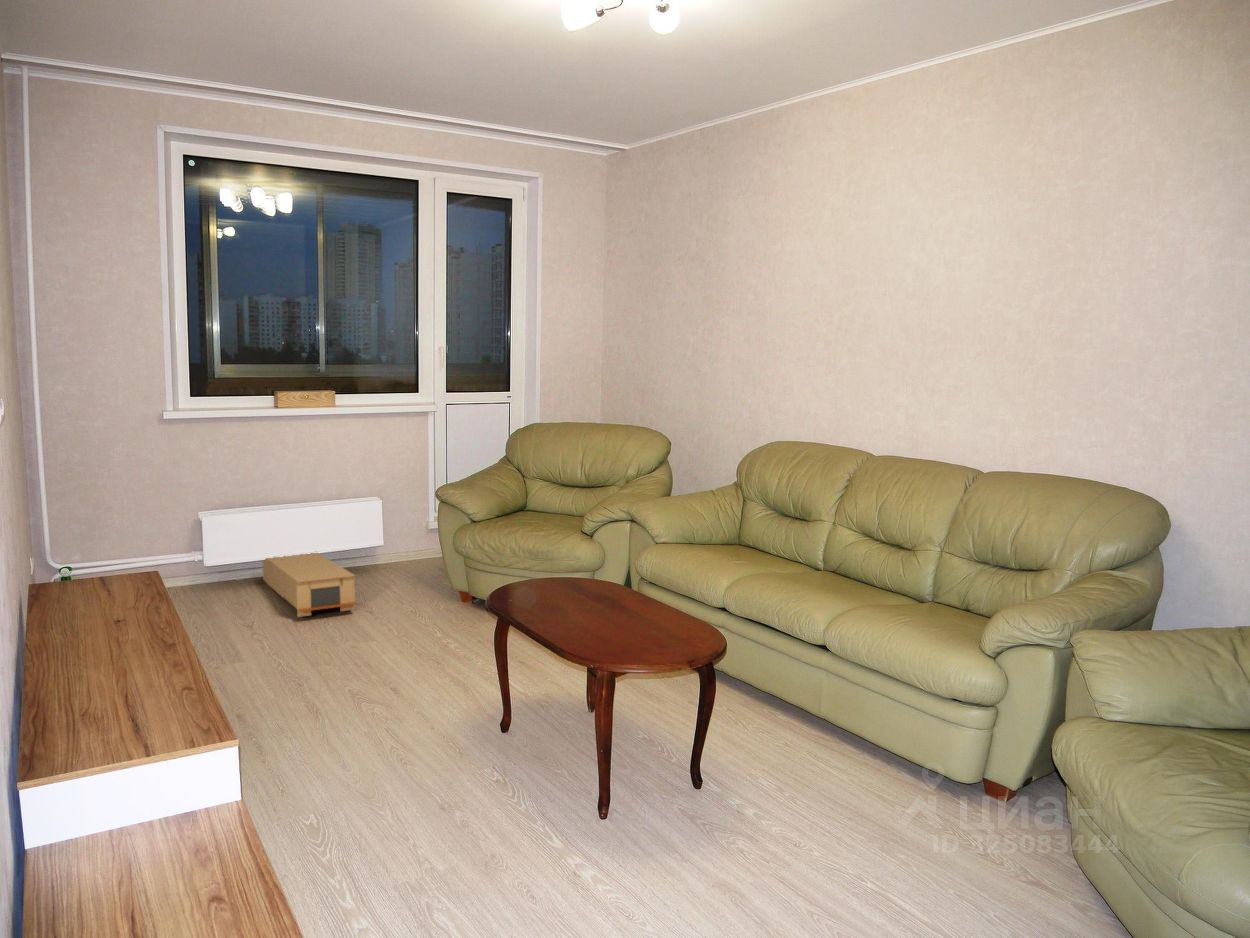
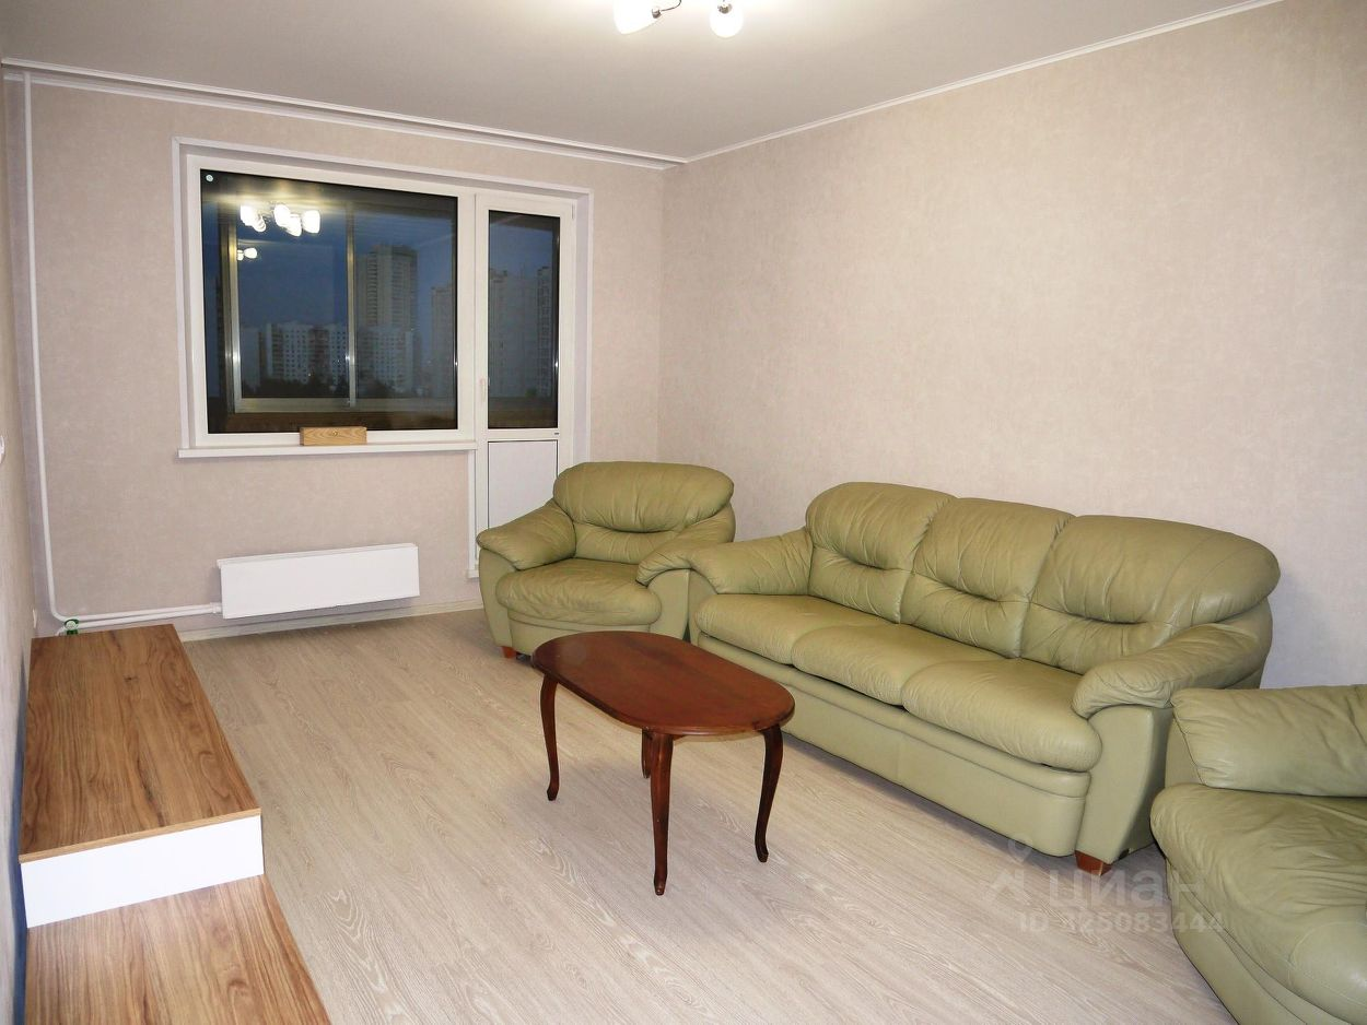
- cardboard box [262,552,358,618]
